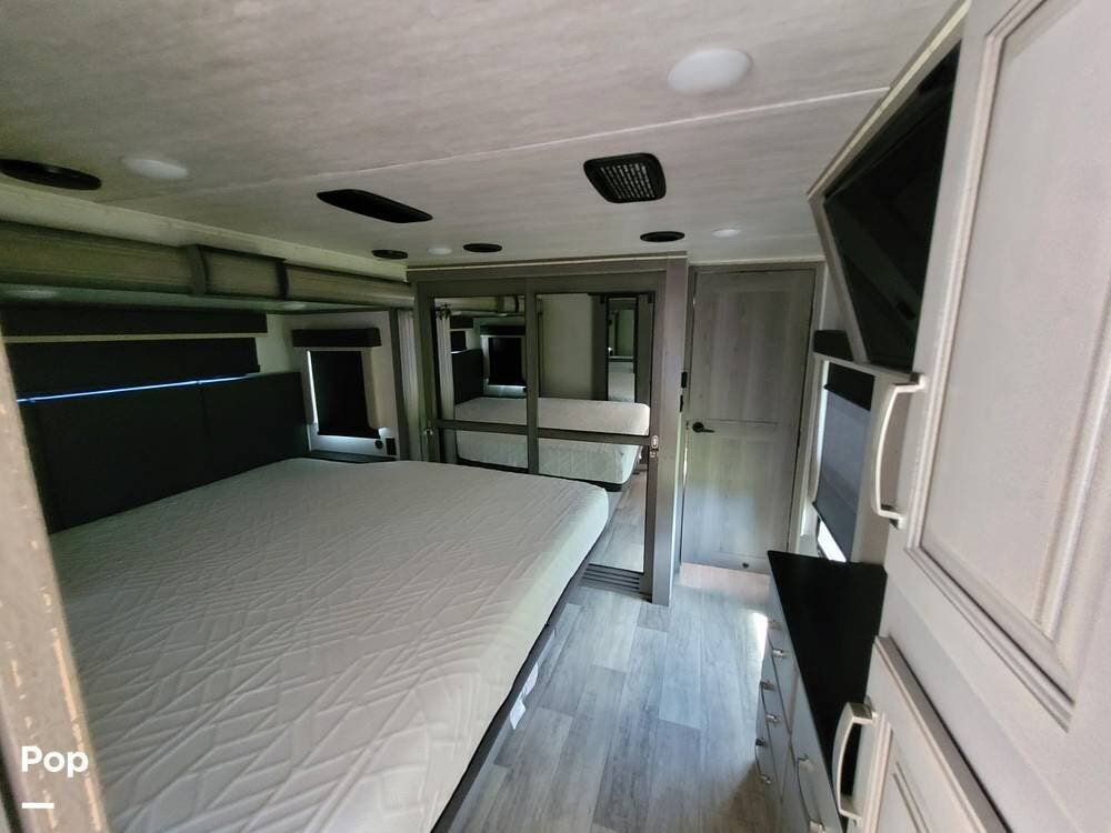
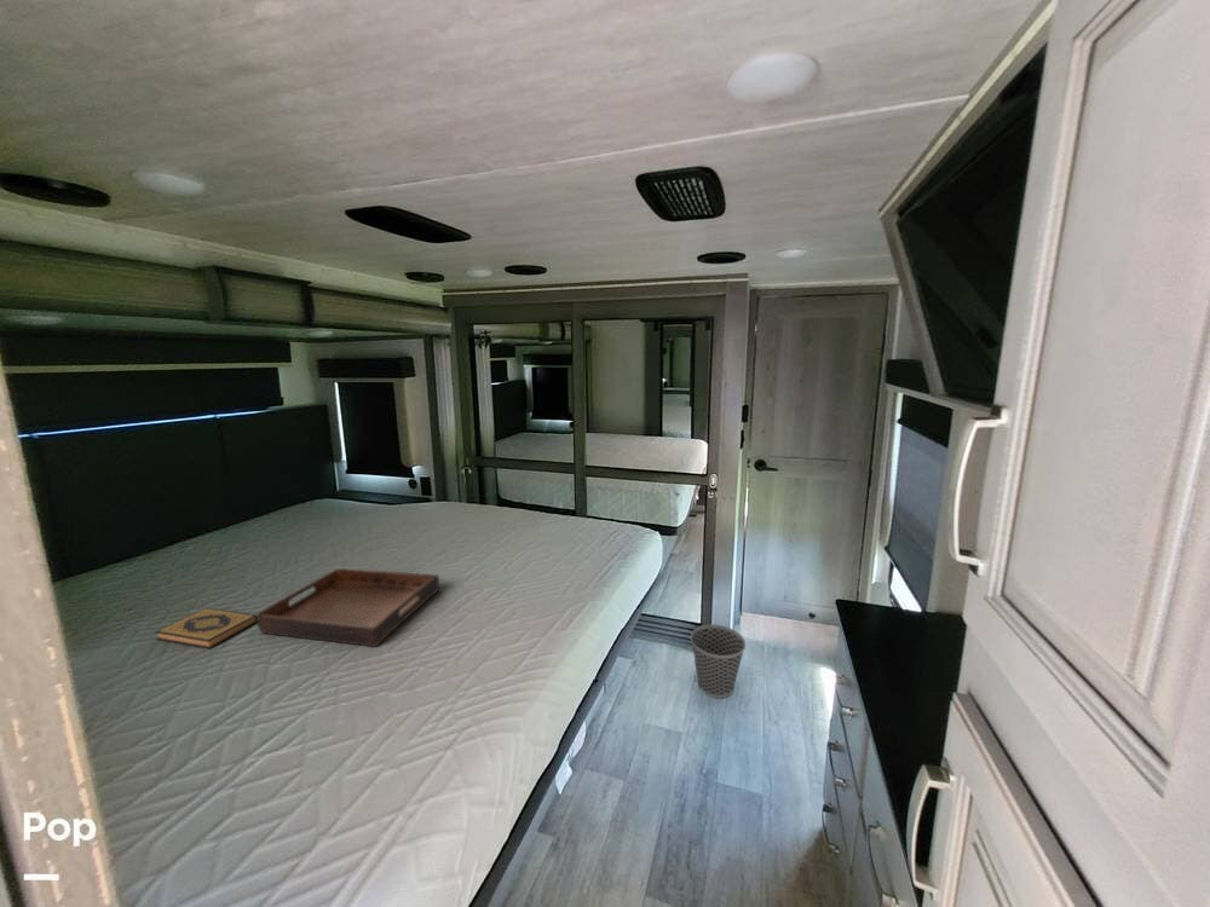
+ hardback book [154,607,258,649]
+ serving tray [255,566,440,648]
+ wastebasket [690,623,747,700]
